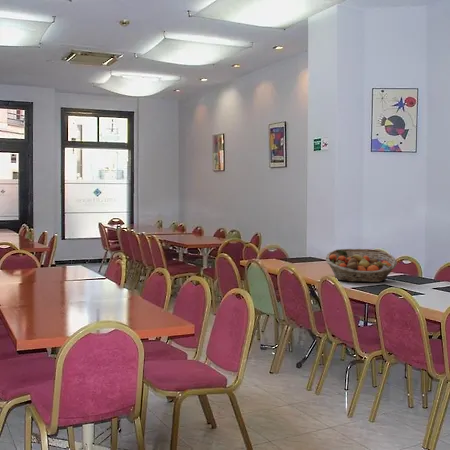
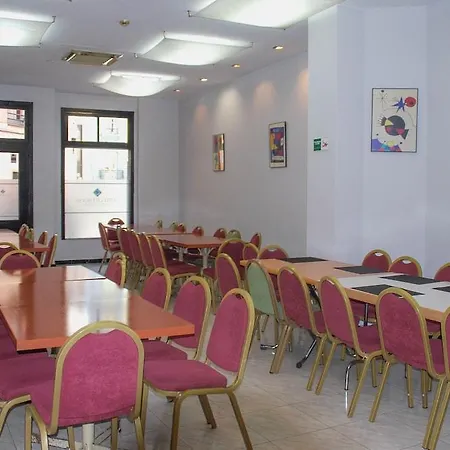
- fruit basket [325,248,398,283]
